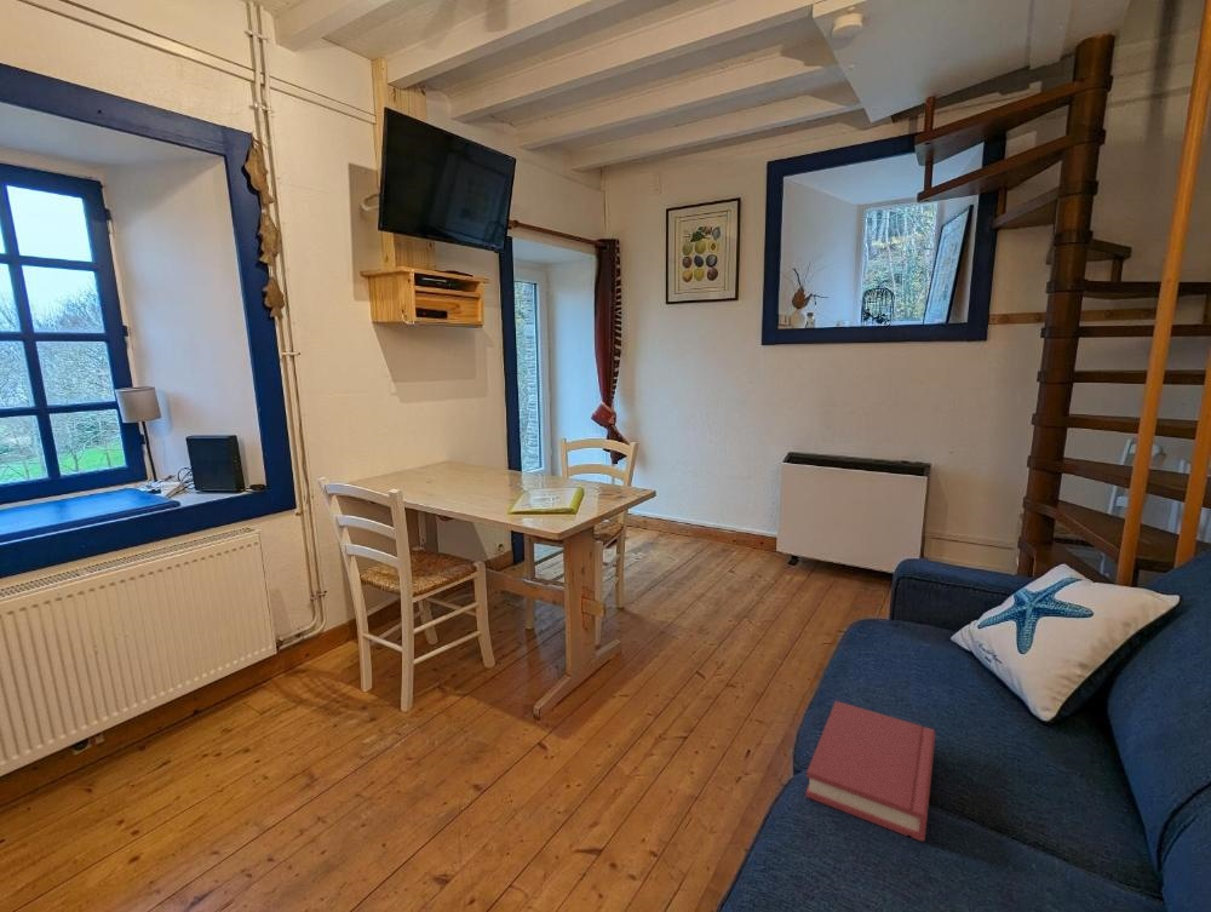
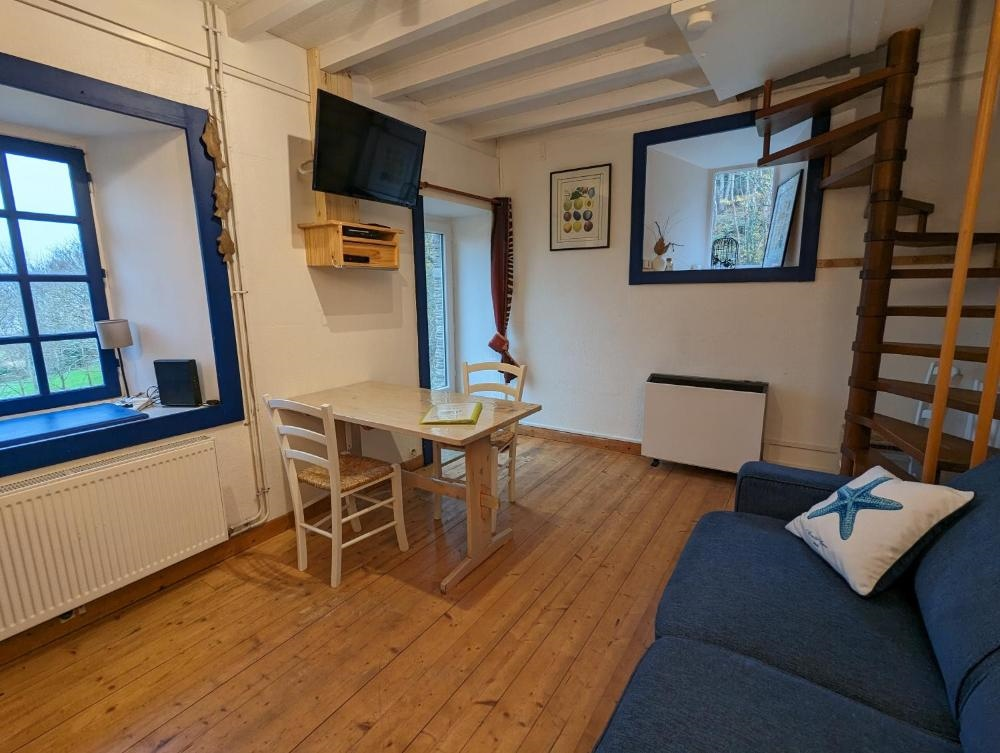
- hardback book [804,700,937,842]
